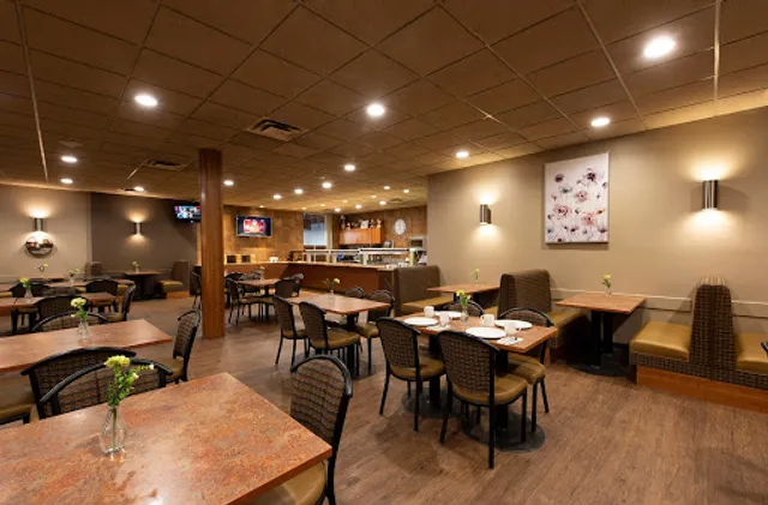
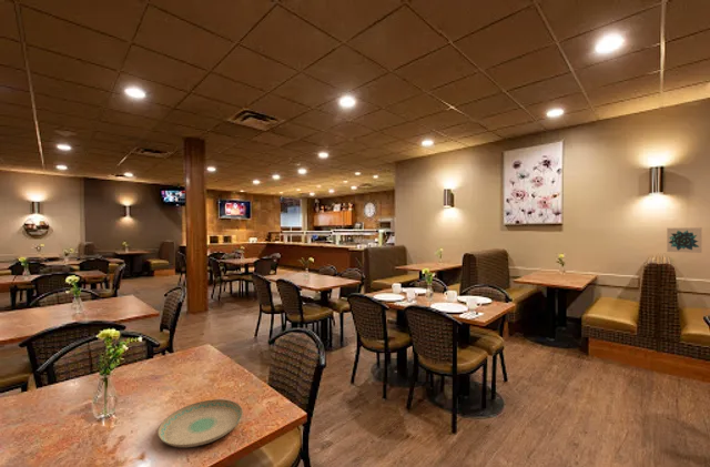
+ plate [156,398,244,448]
+ wall art [666,226,703,254]
